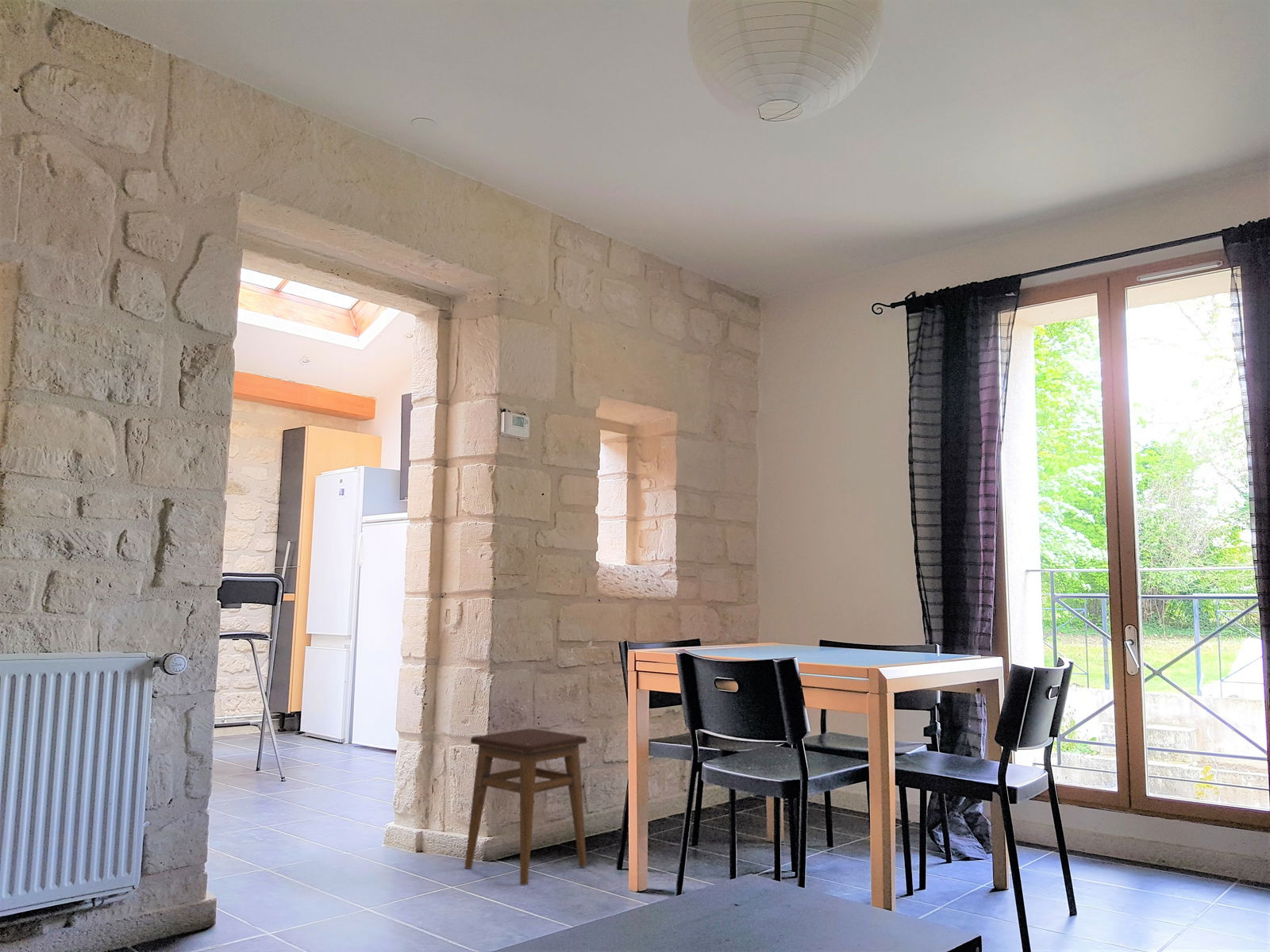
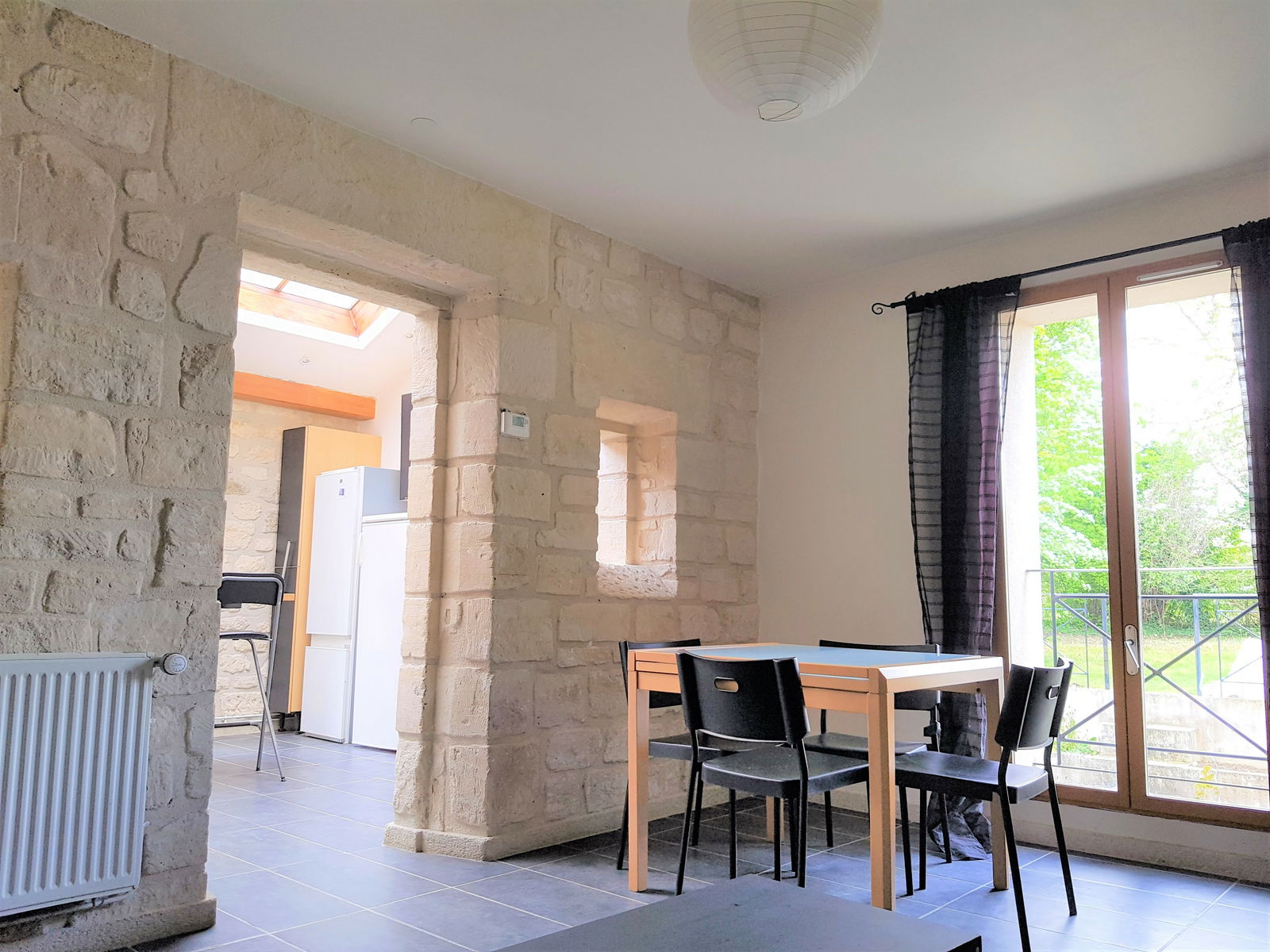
- stool [464,727,588,886]
